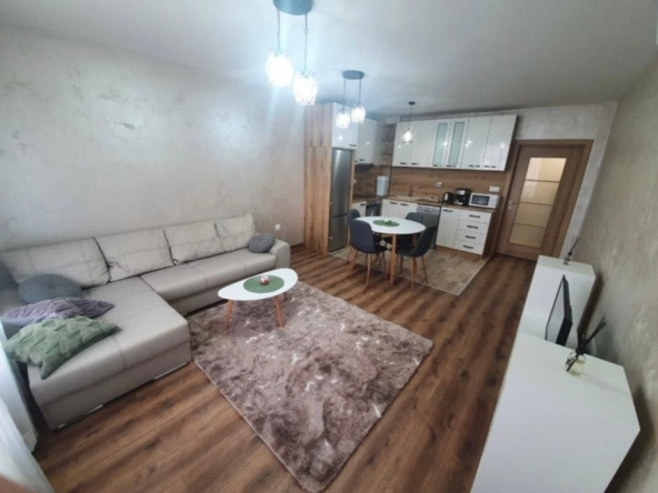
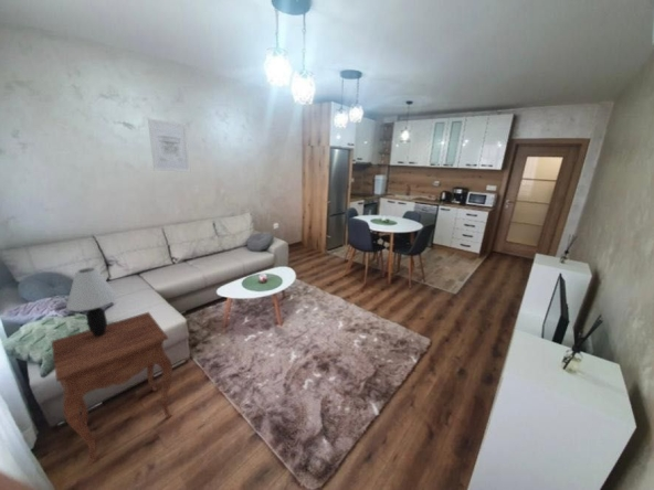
+ side table [51,311,173,466]
+ table lamp [65,266,118,338]
+ wall art [147,117,191,173]
